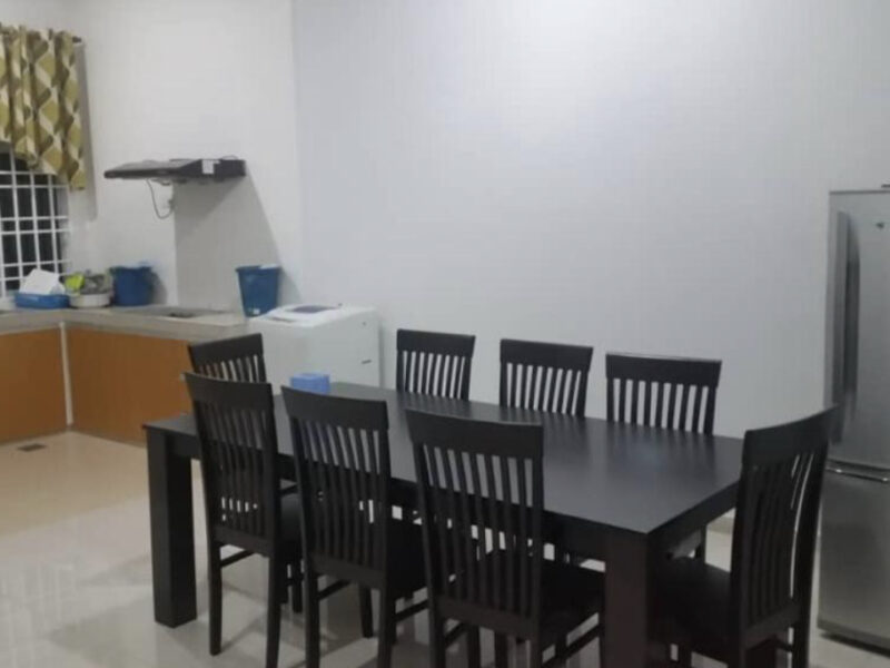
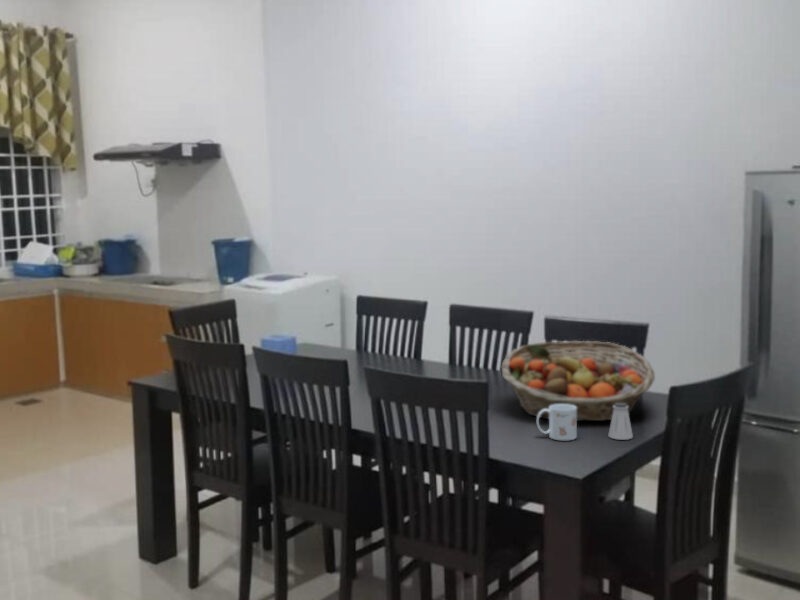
+ mug [536,404,578,441]
+ fruit basket [501,340,656,422]
+ saltshaker [607,403,634,441]
